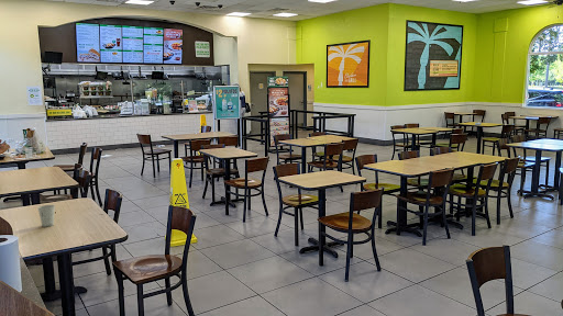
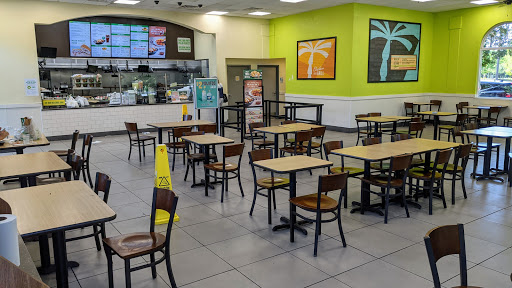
- paper cup [36,204,56,227]
